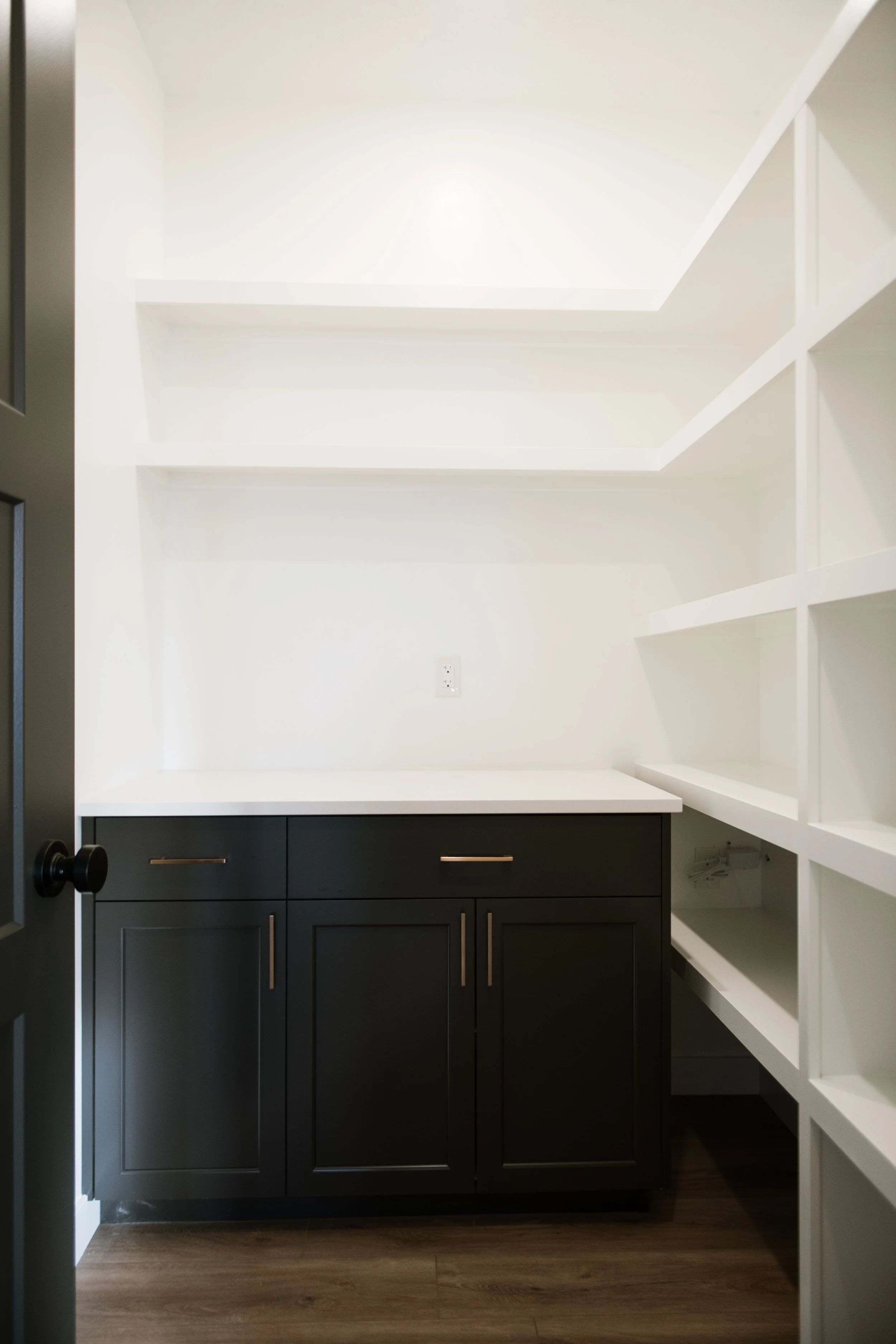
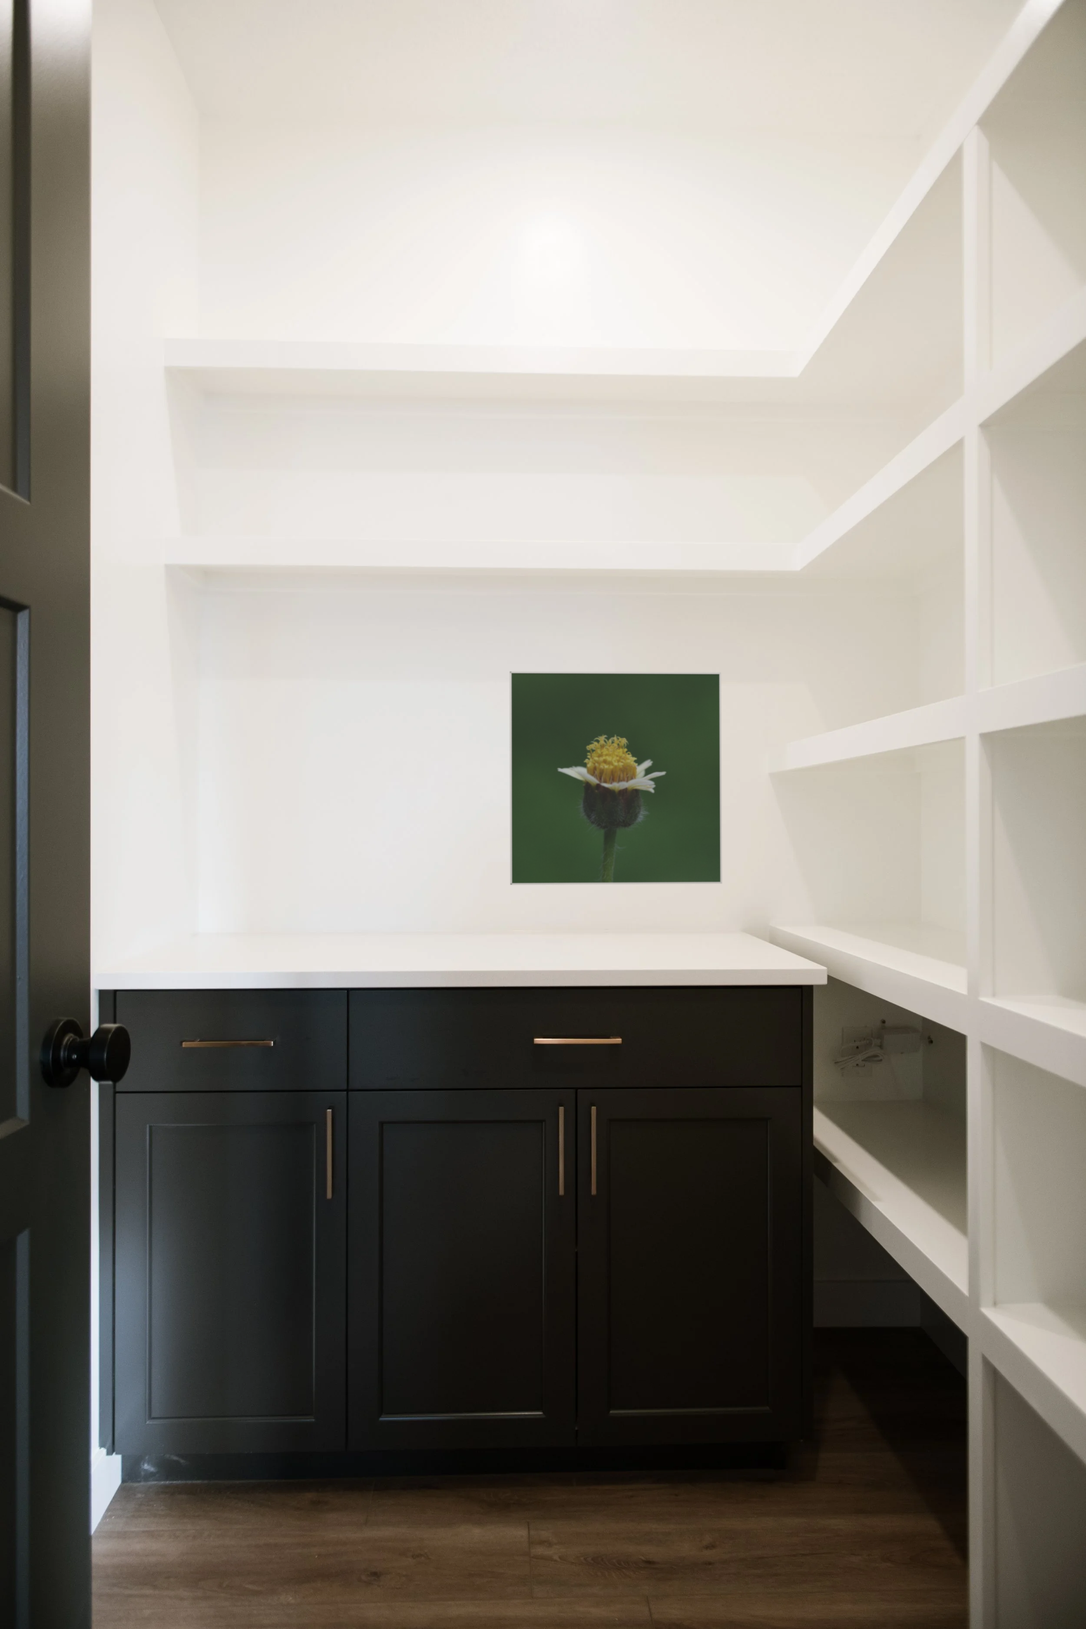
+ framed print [509,670,722,885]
